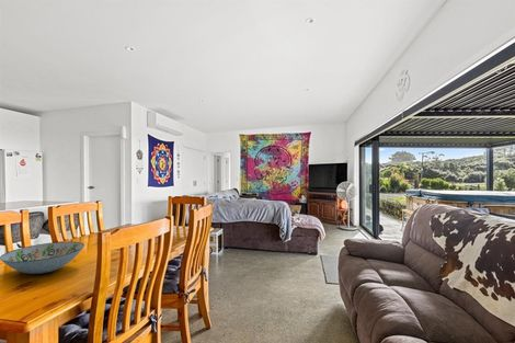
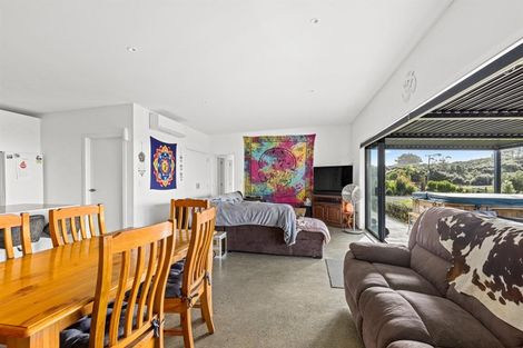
- decorative bowl [0,241,85,275]
